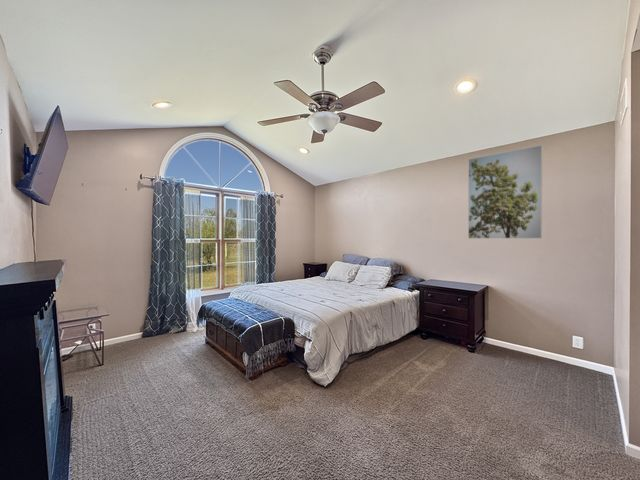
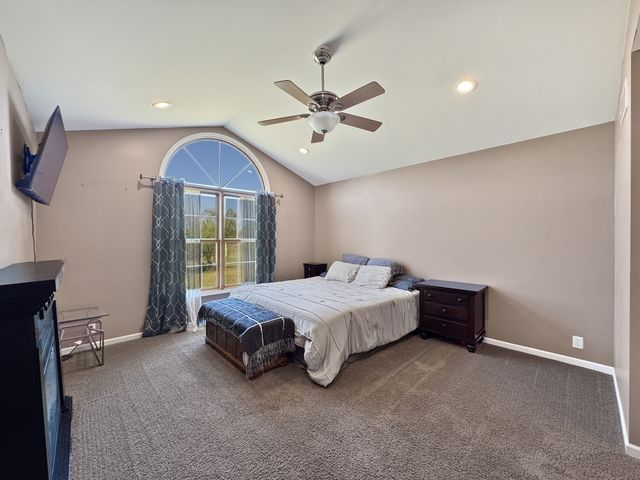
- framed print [467,144,543,240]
